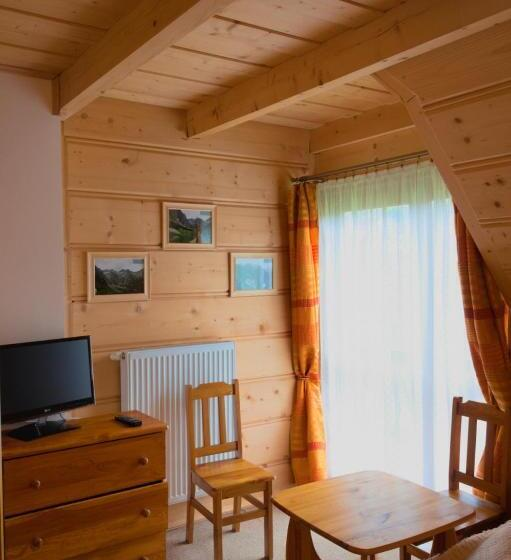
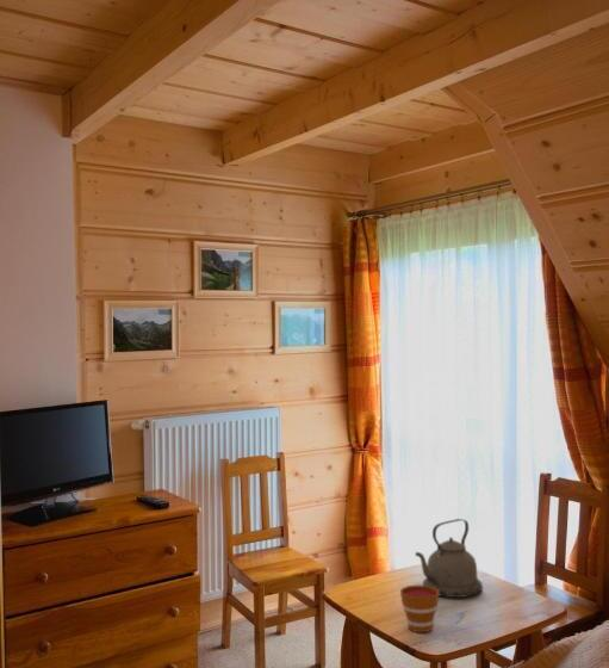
+ kettle [415,518,484,599]
+ cup [399,584,440,633]
